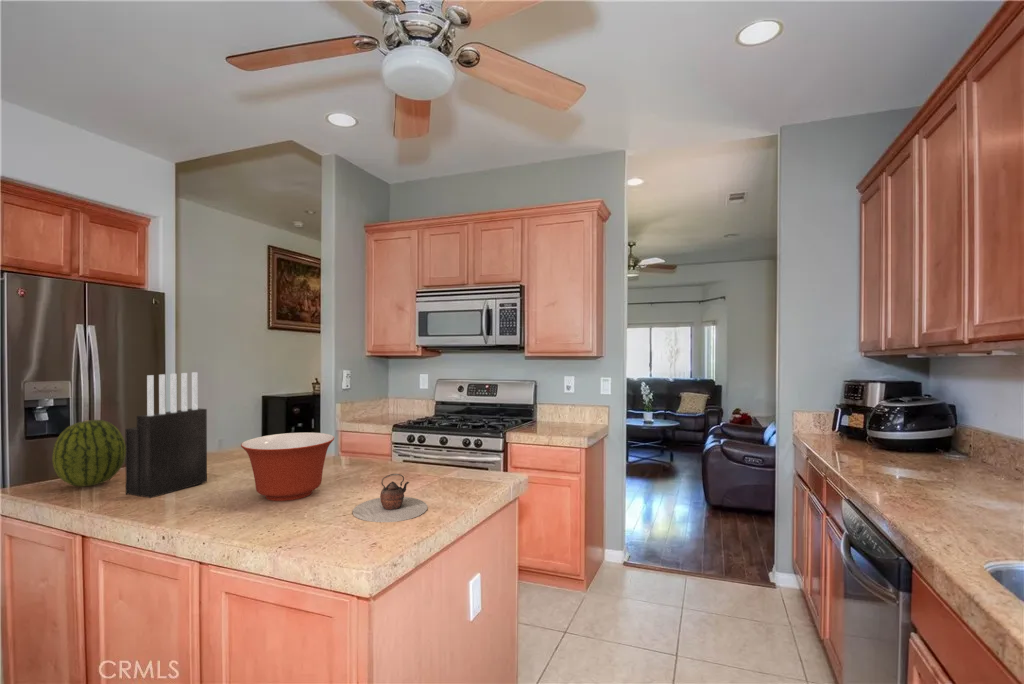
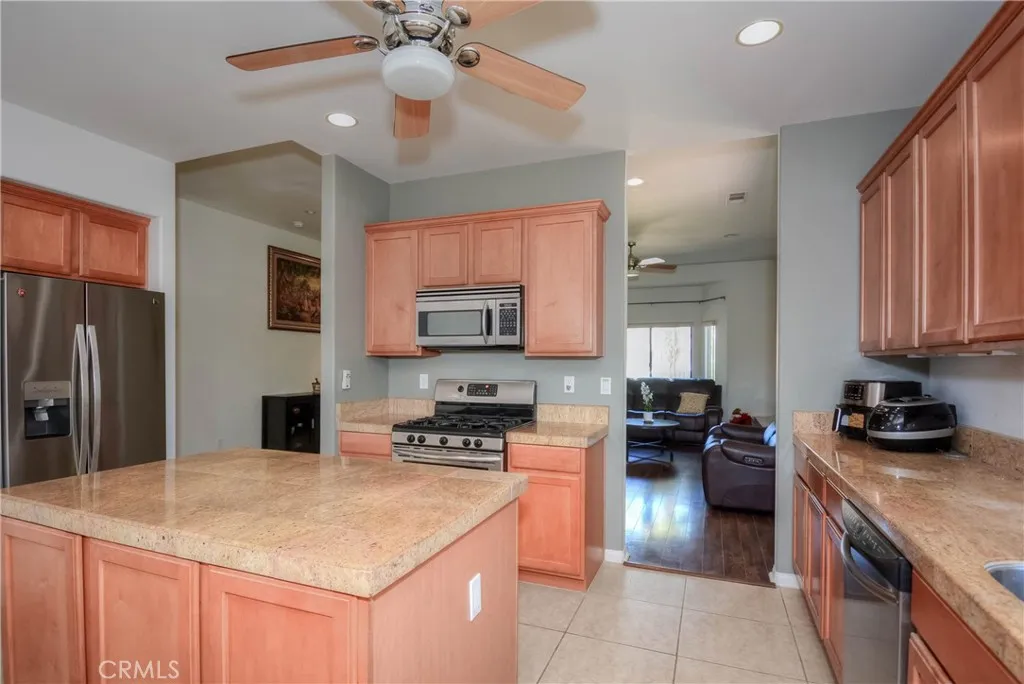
- teapot [352,473,428,523]
- knife block [124,371,208,499]
- mixing bowl [240,432,335,502]
- fruit [51,419,126,487]
